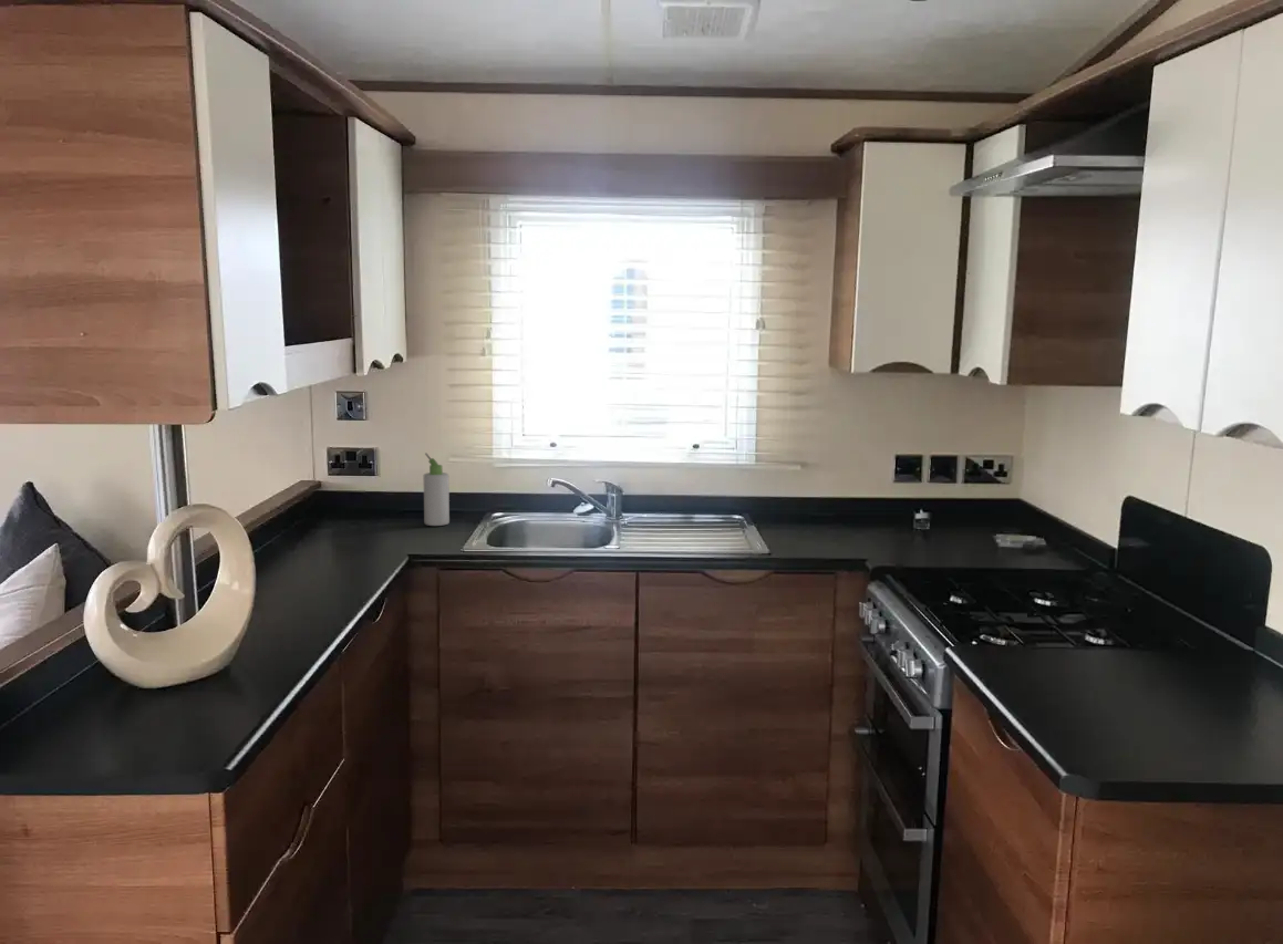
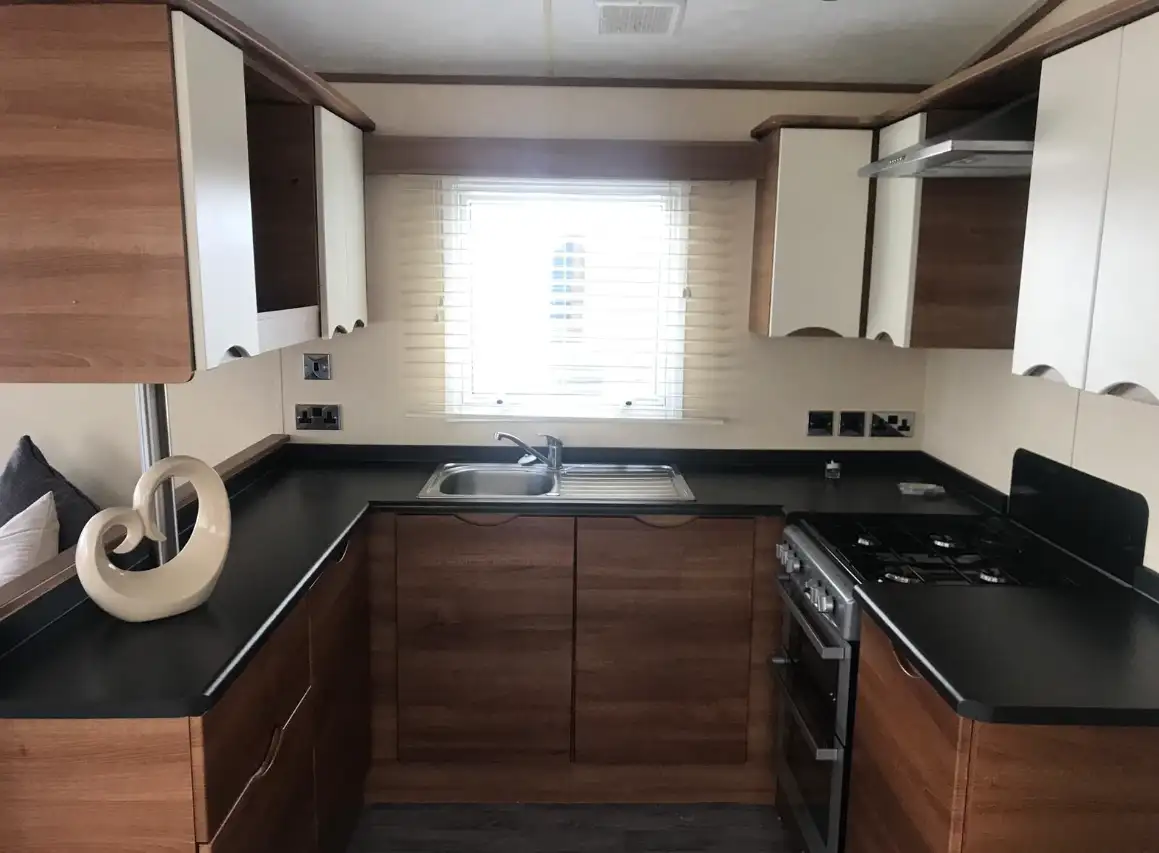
- bottle [423,452,451,527]
